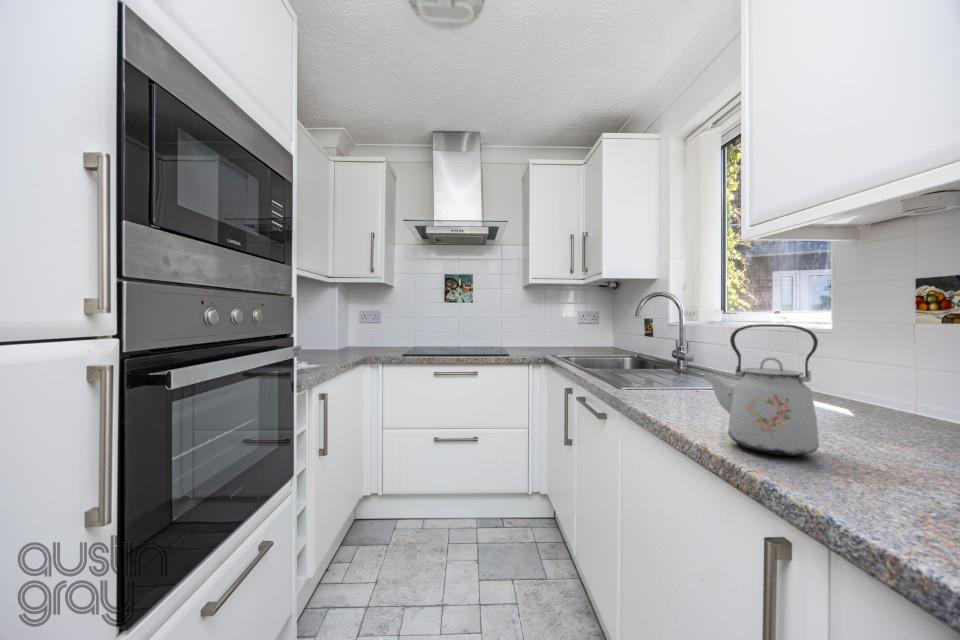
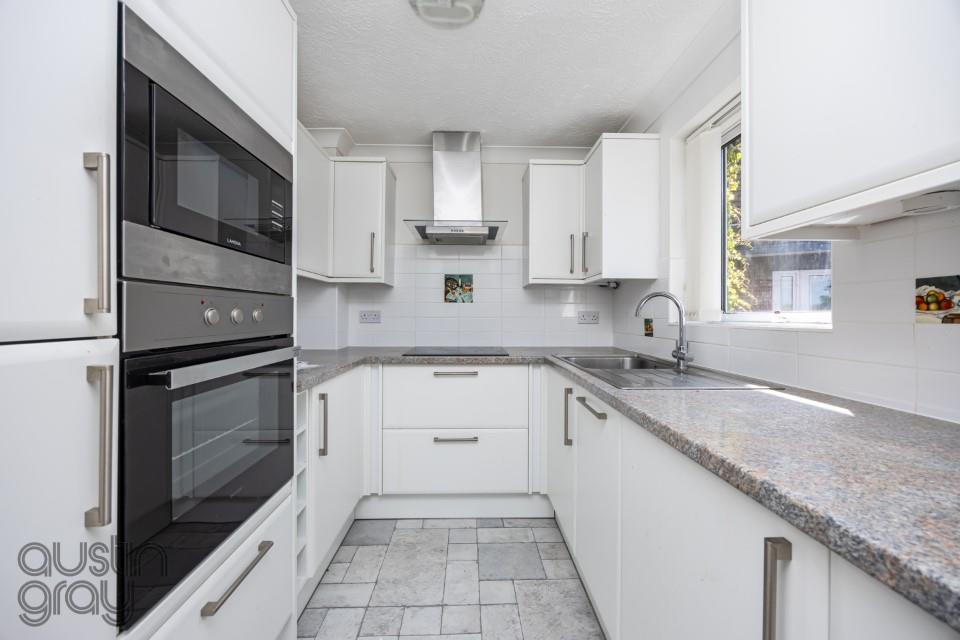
- kettle [699,323,820,457]
